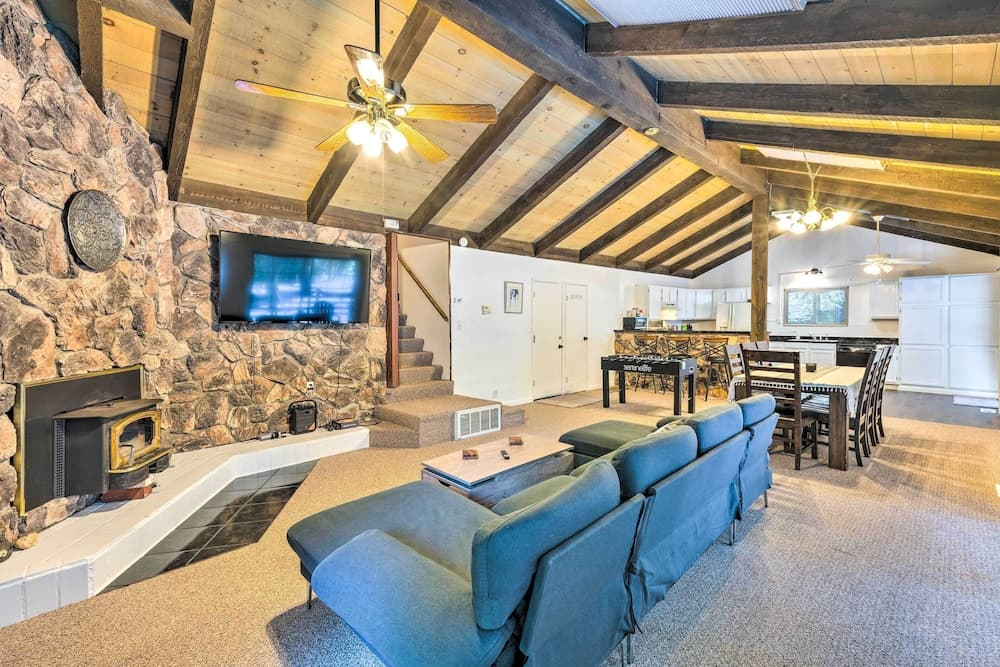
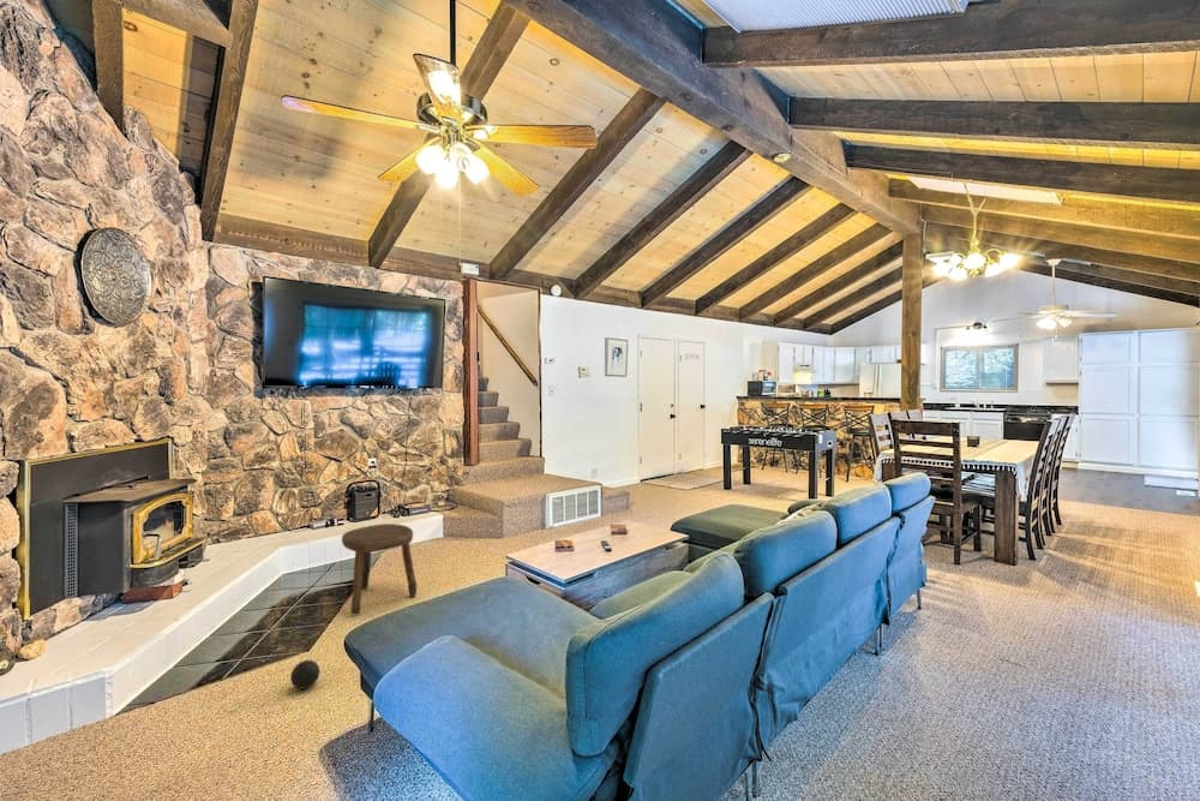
+ stool [341,522,418,615]
+ ball [289,659,322,691]
